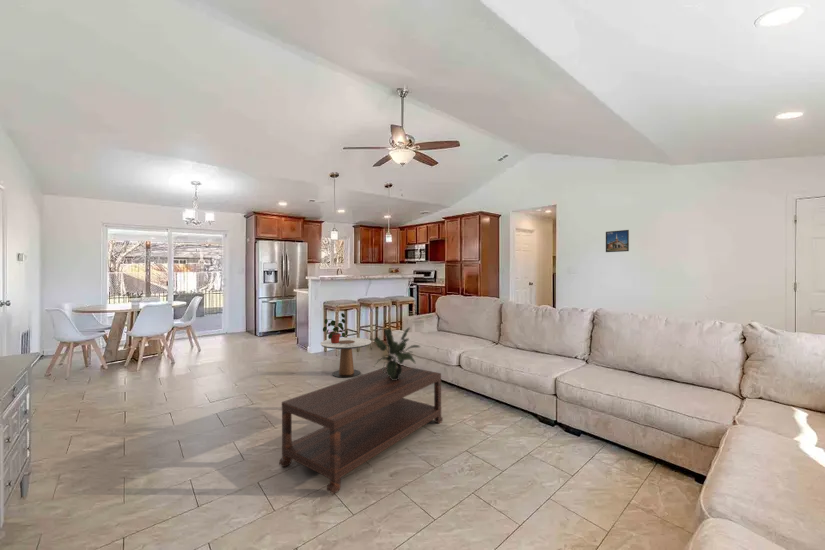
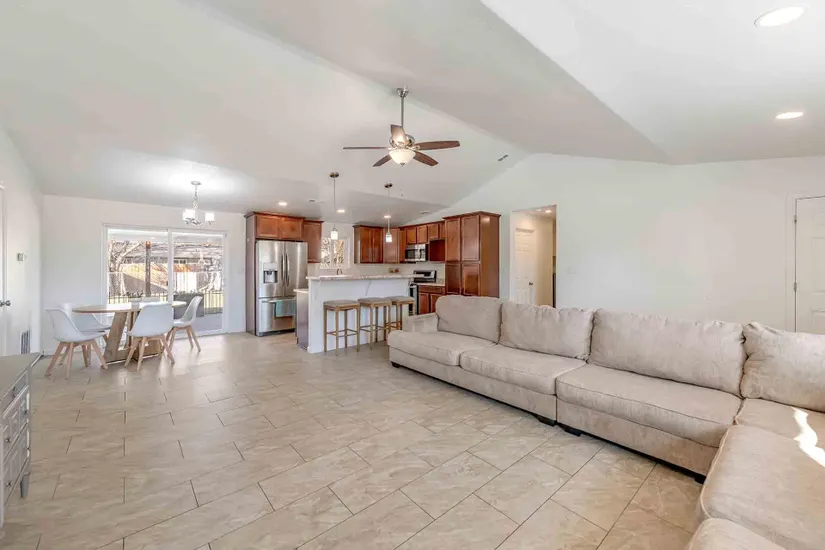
- potted plant [369,327,421,380]
- potted plant [322,312,349,343]
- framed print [605,229,630,253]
- side table [320,337,372,378]
- coffee table [278,365,444,495]
